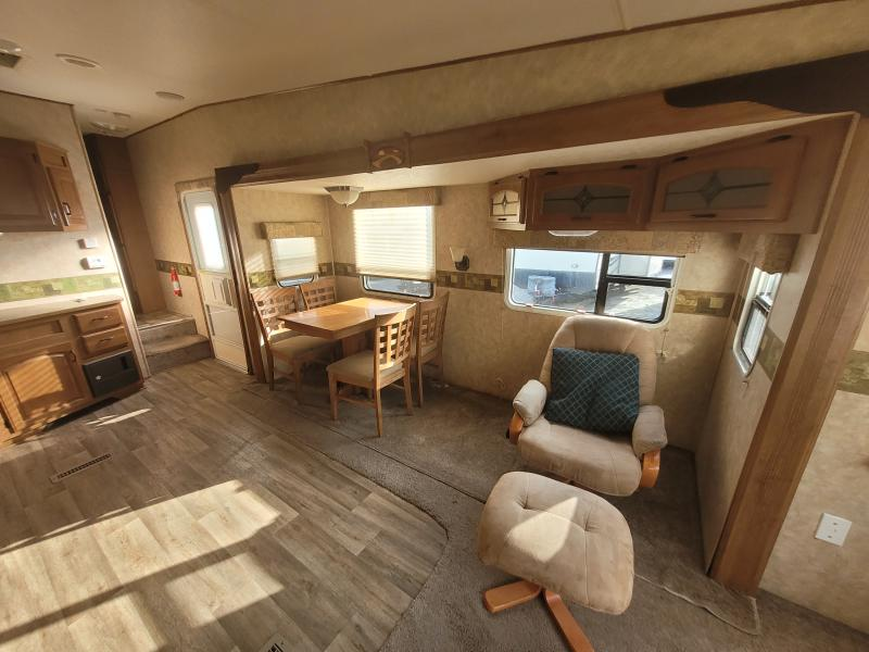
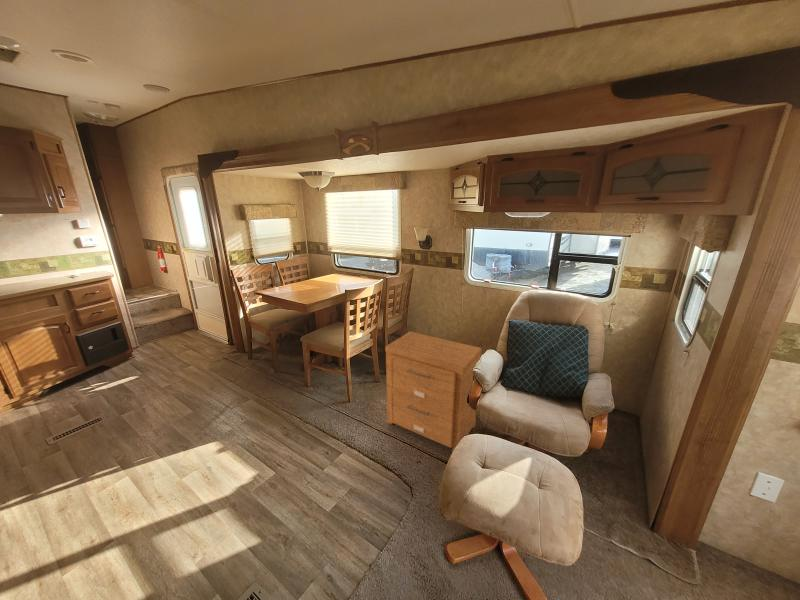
+ nightstand [384,331,483,450]
